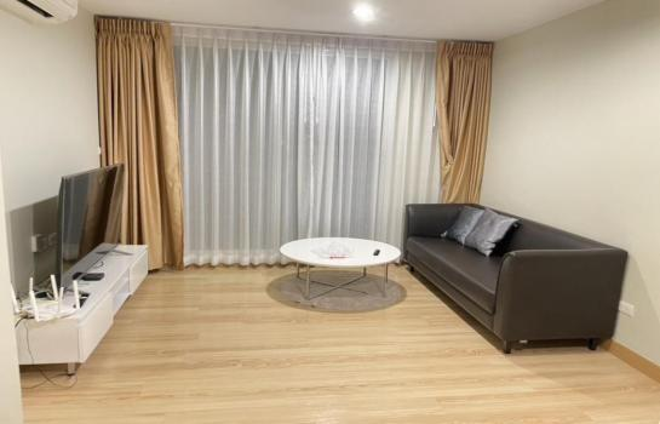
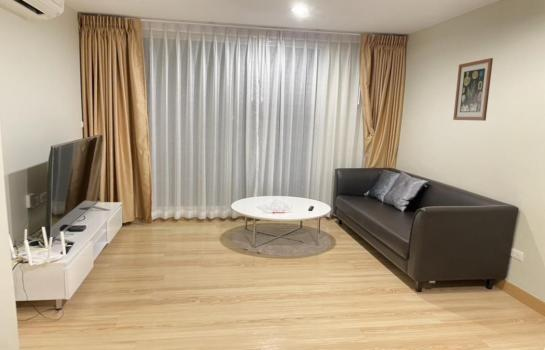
+ wall art [452,57,494,122]
